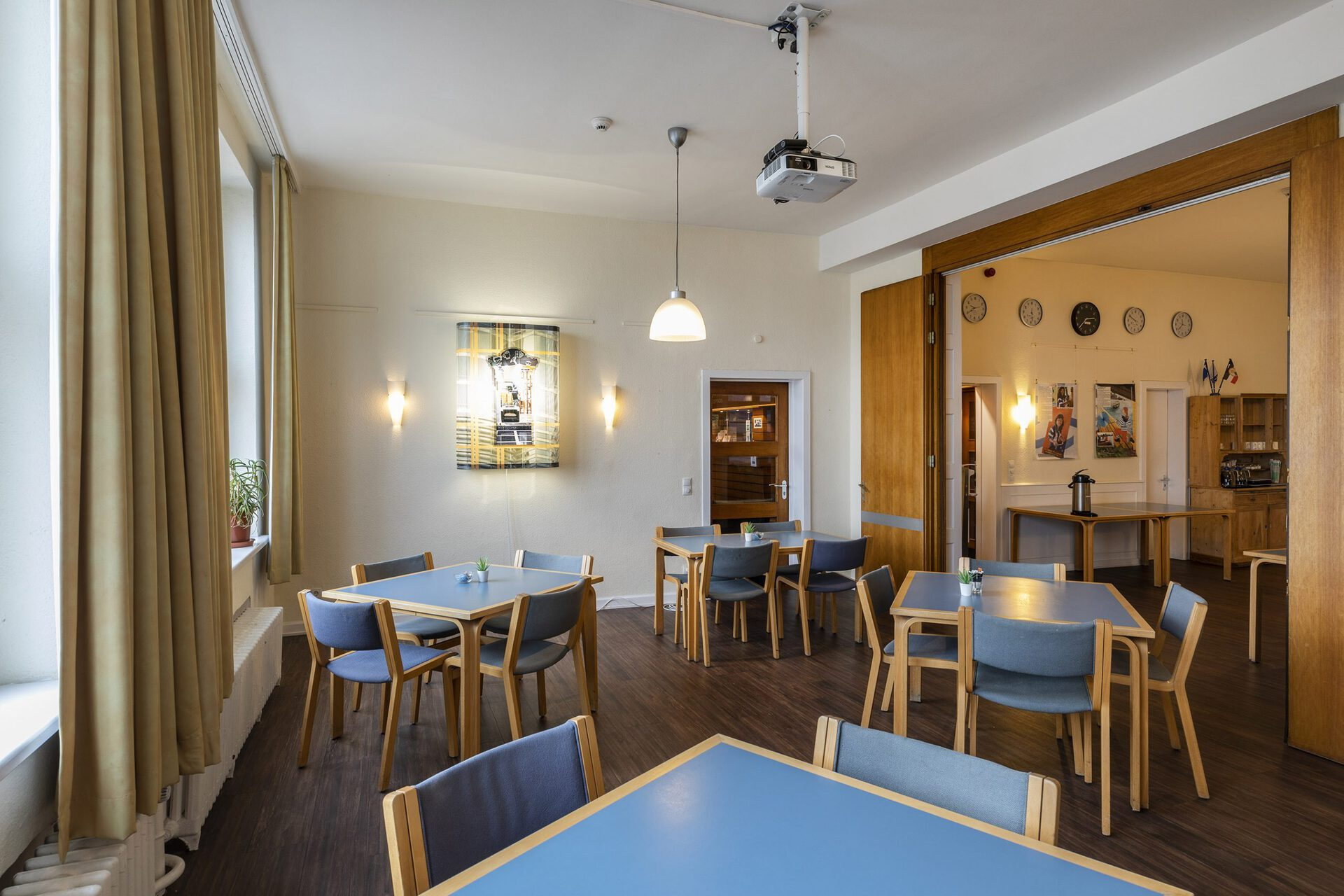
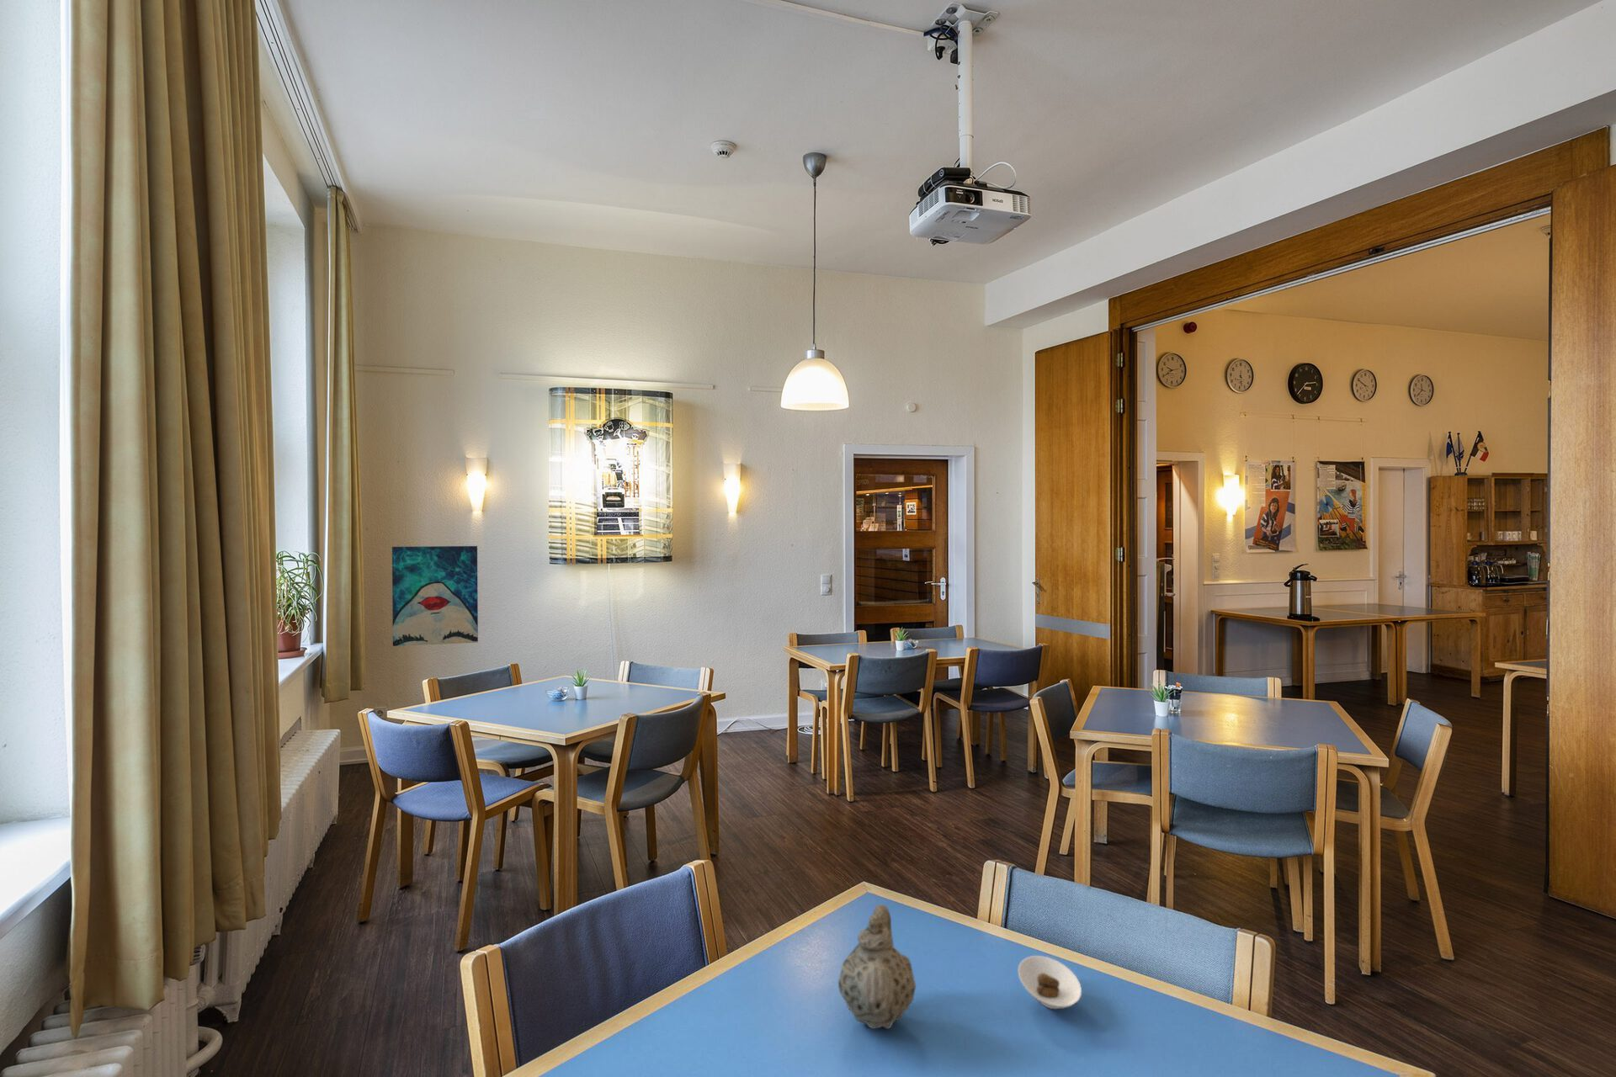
+ saucer [1017,954,1082,1010]
+ wall art [391,546,479,647]
+ teapot [837,904,916,1030]
